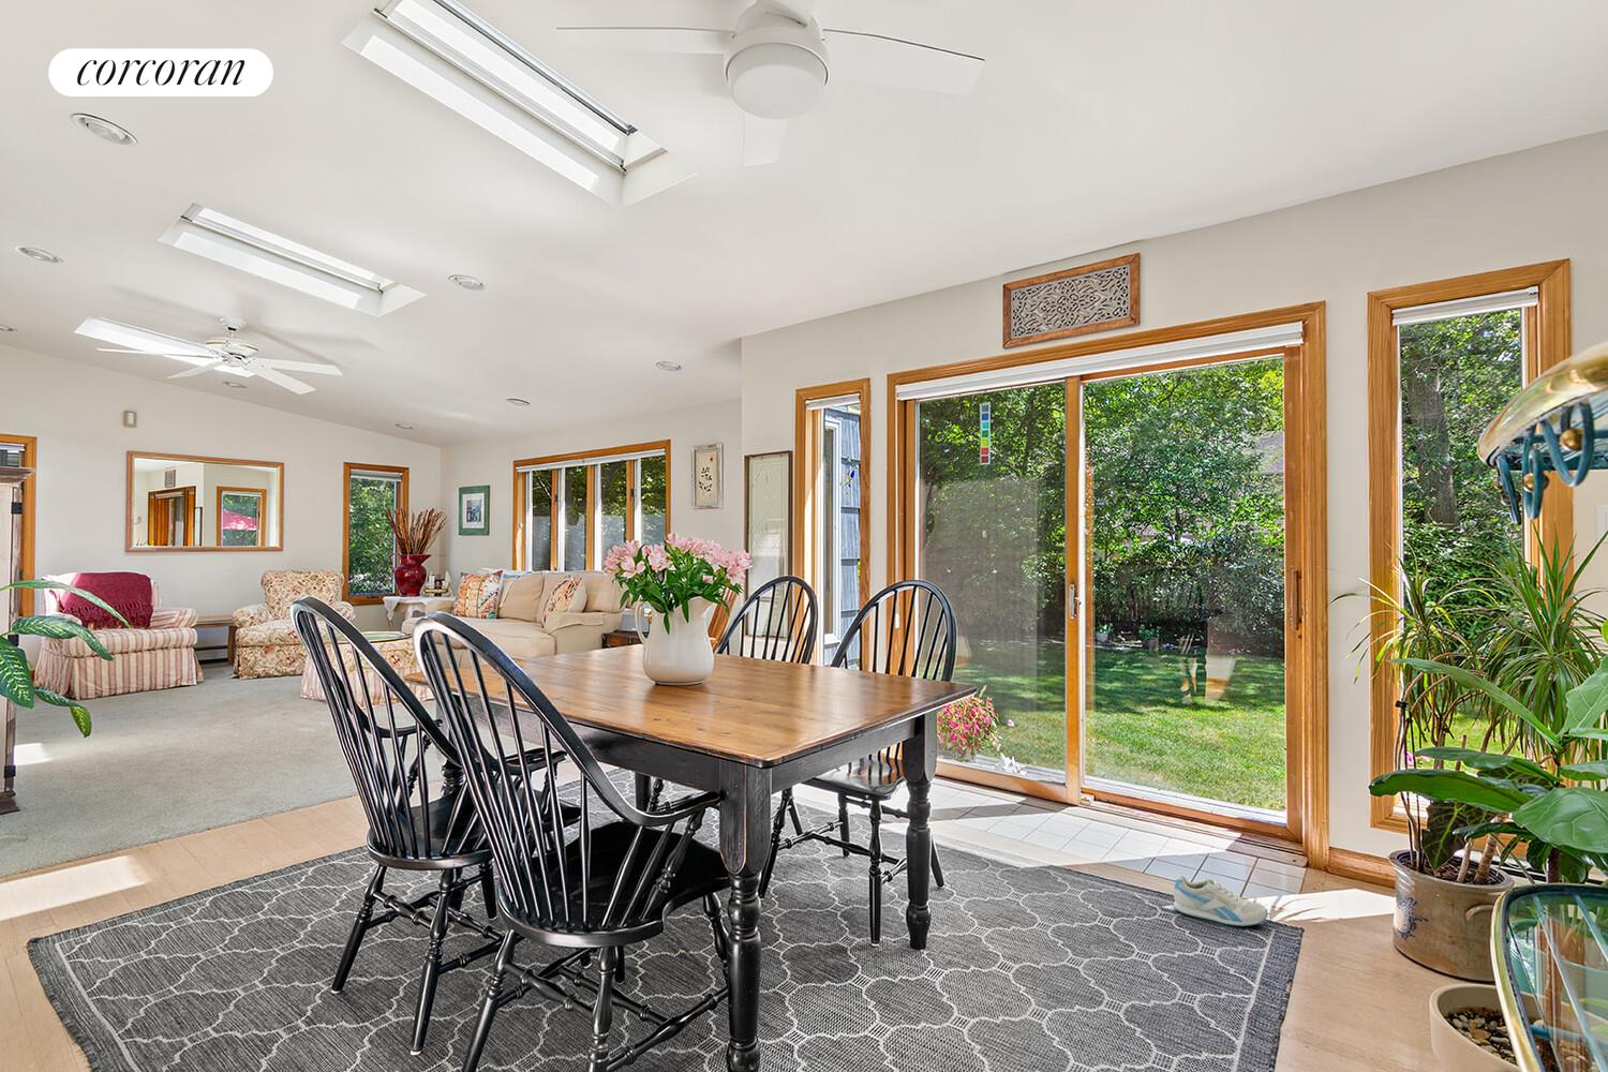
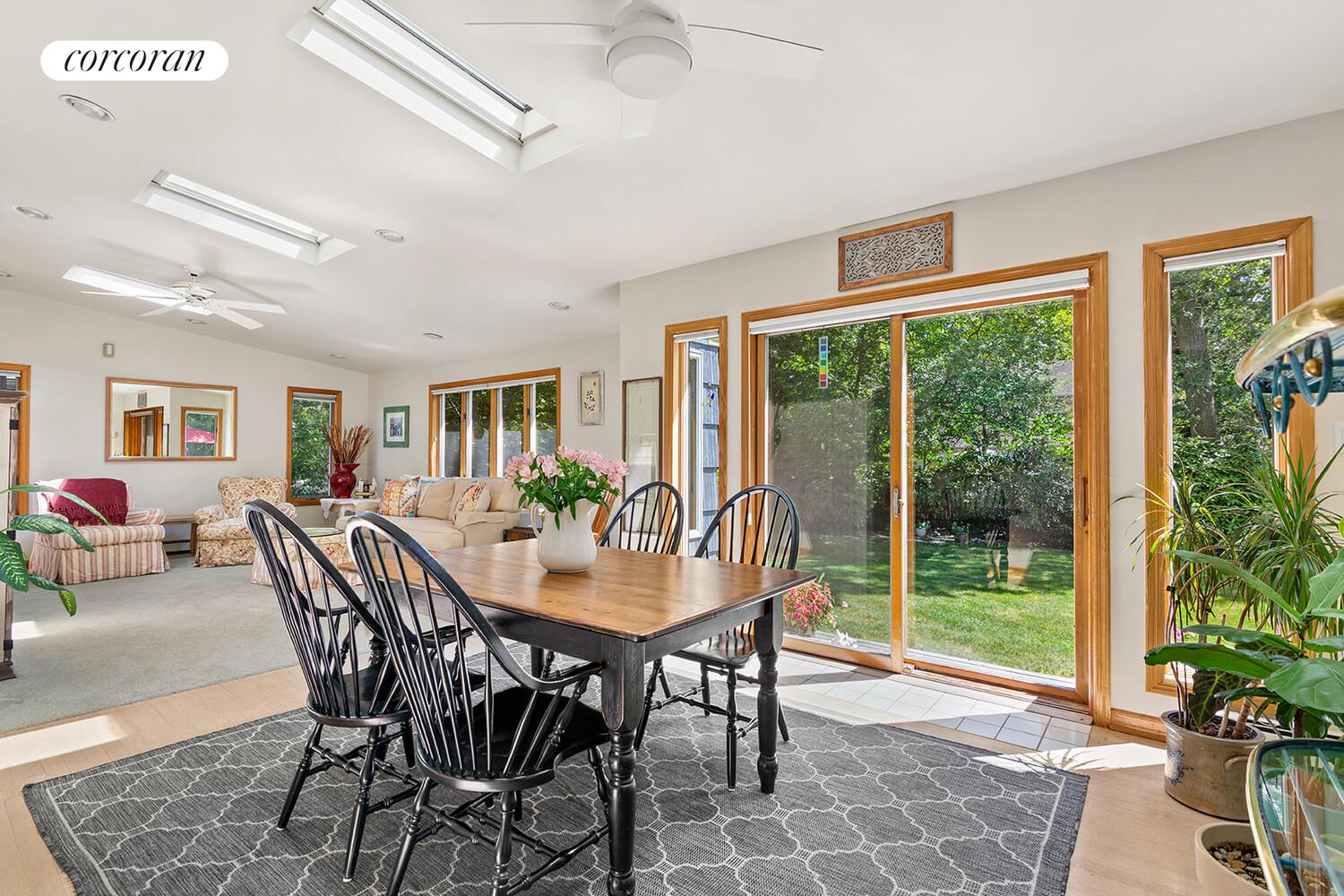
- sneaker [1172,875,1269,927]
